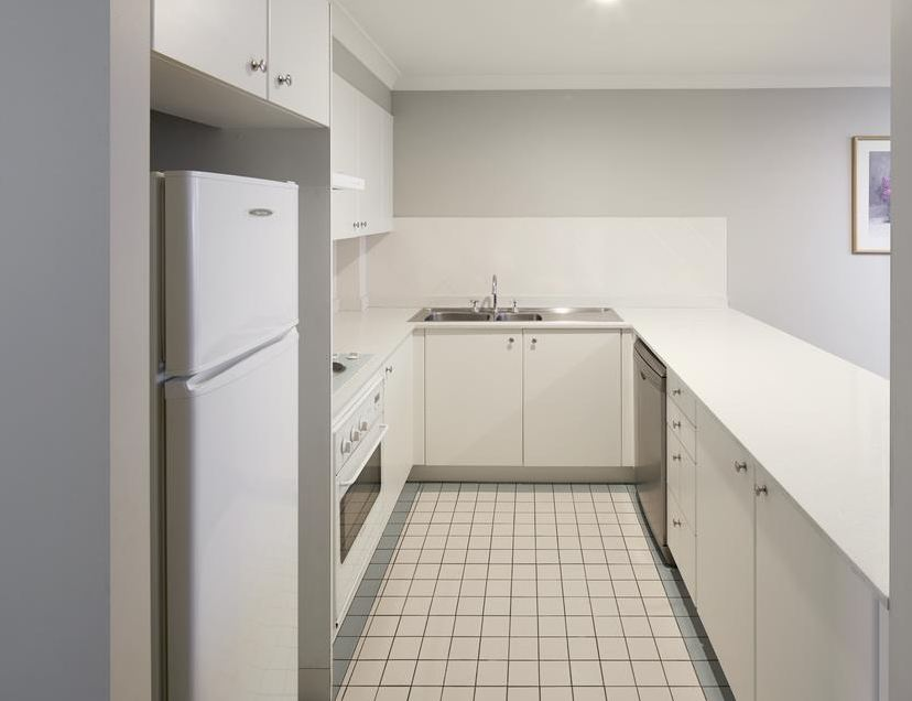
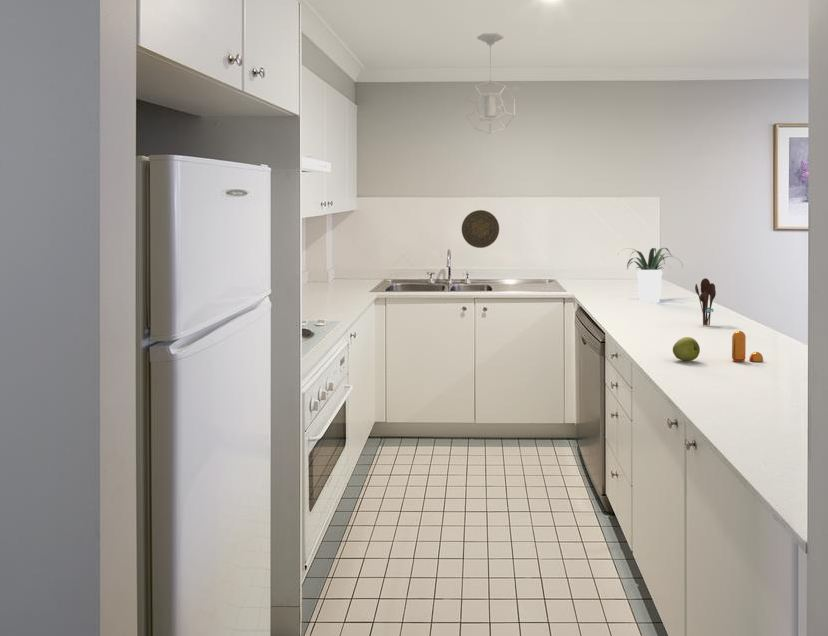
+ decorative plate [461,209,500,249]
+ potted plant [616,247,684,303]
+ pepper shaker [731,330,764,362]
+ apple [672,336,701,362]
+ utensil holder [694,277,717,327]
+ pendant light [465,32,516,135]
